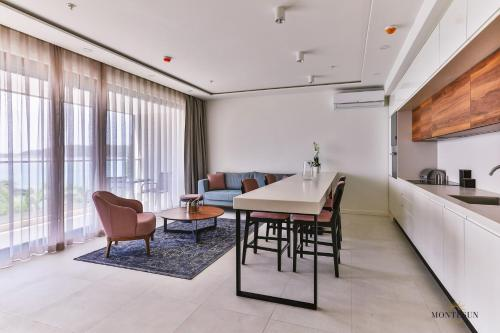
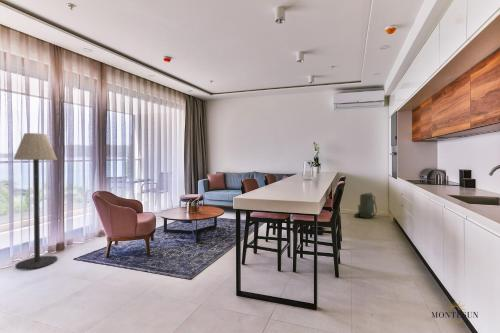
+ floor lamp [12,132,59,271]
+ backpack [353,192,378,219]
